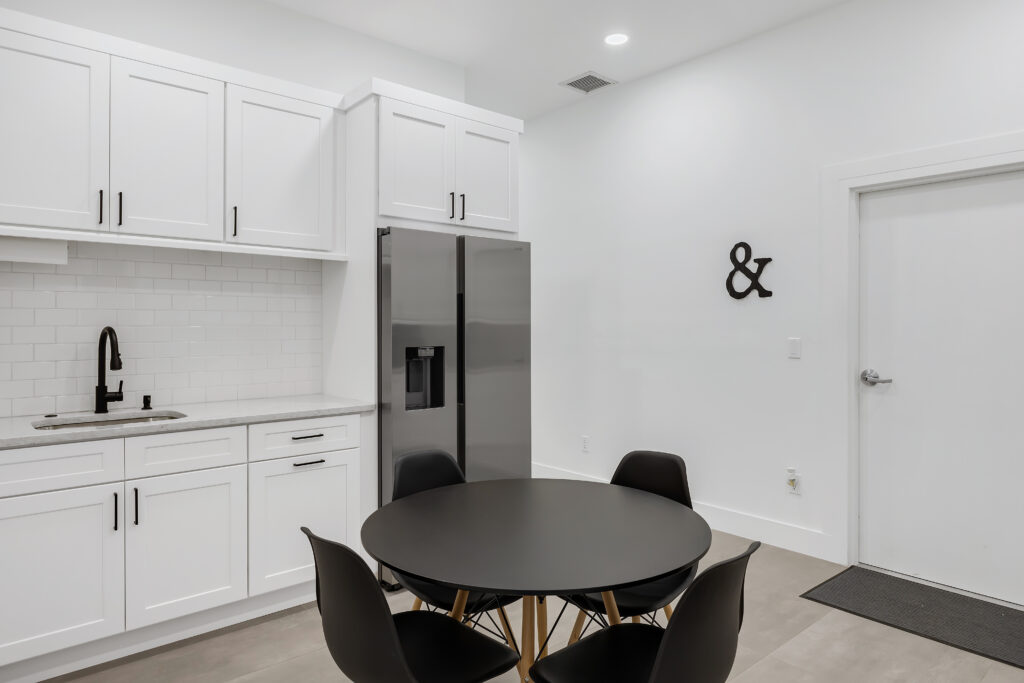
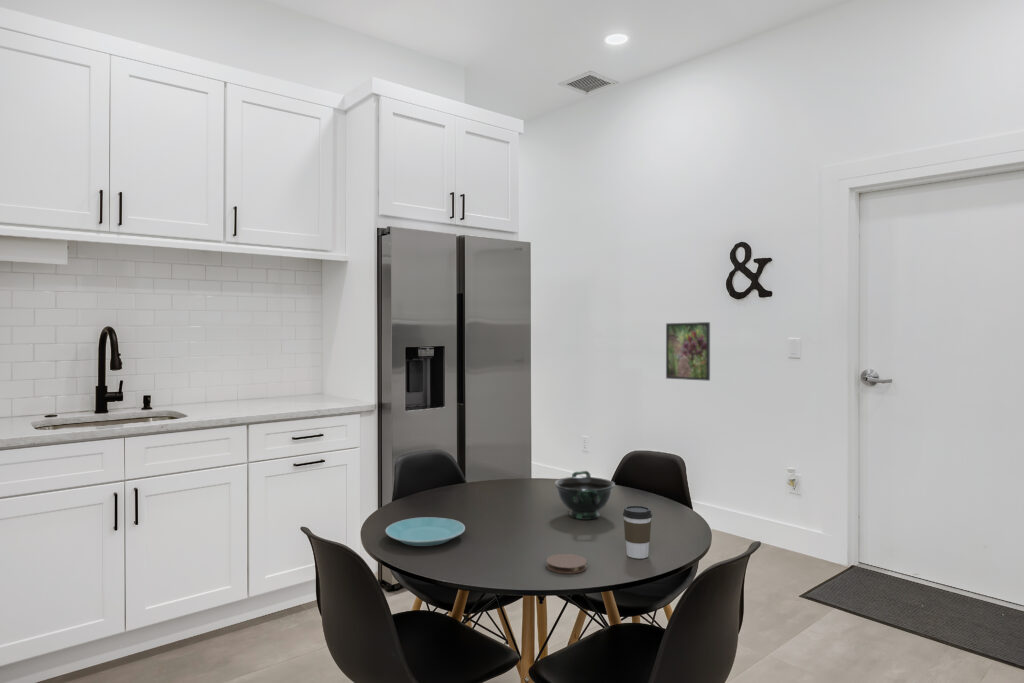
+ coffee cup [622,504,653,560]
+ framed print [665,321,711,382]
+ bowl [553,470,616,521]
+ coaster [545,553,588,575]
+ plate [384,516,466,547]
